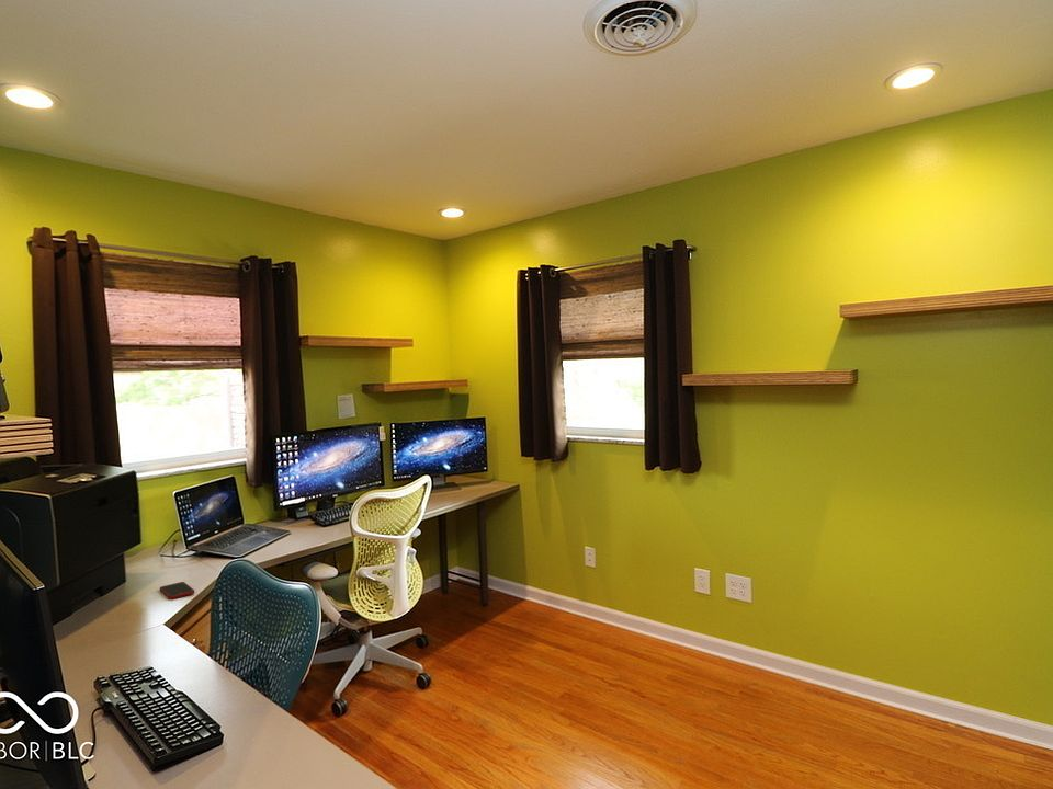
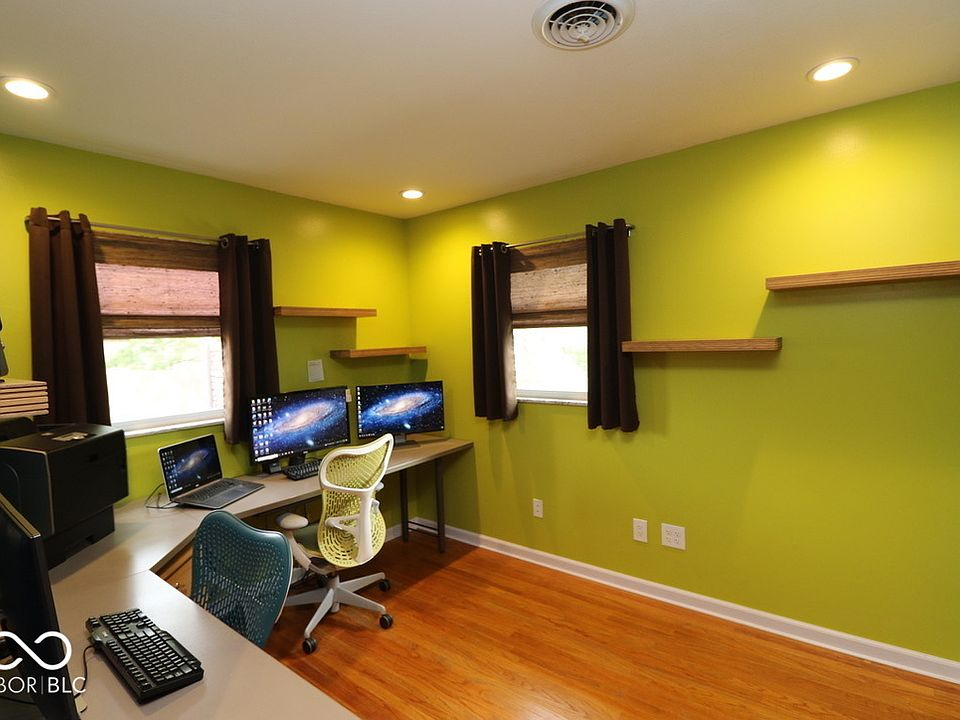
- cell phone [159,581,195,601]
